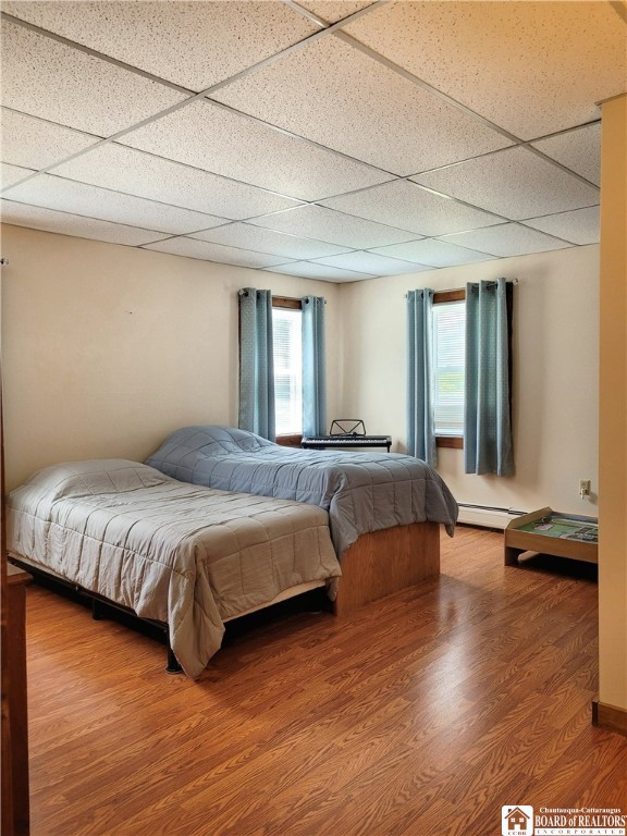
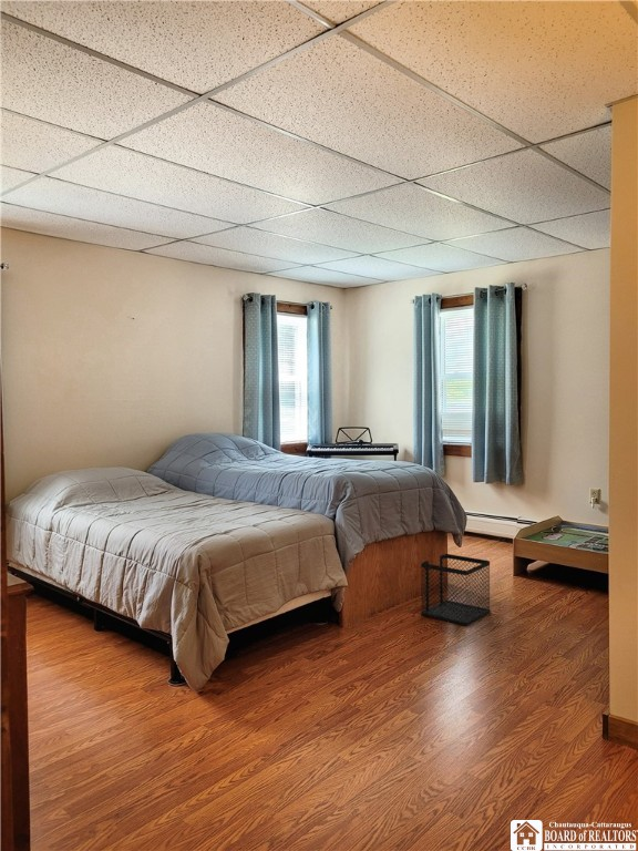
+ wastebasket [420,553,492,627]
